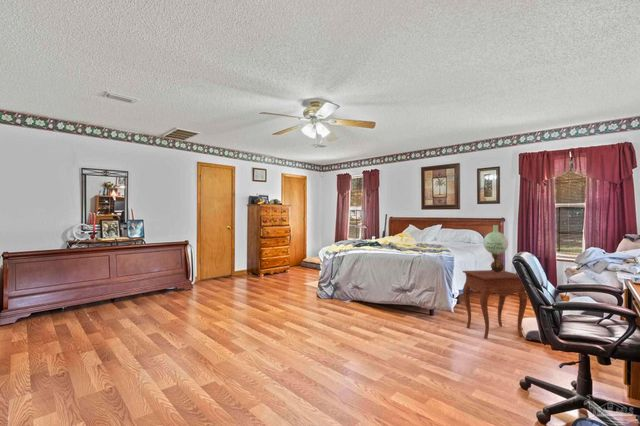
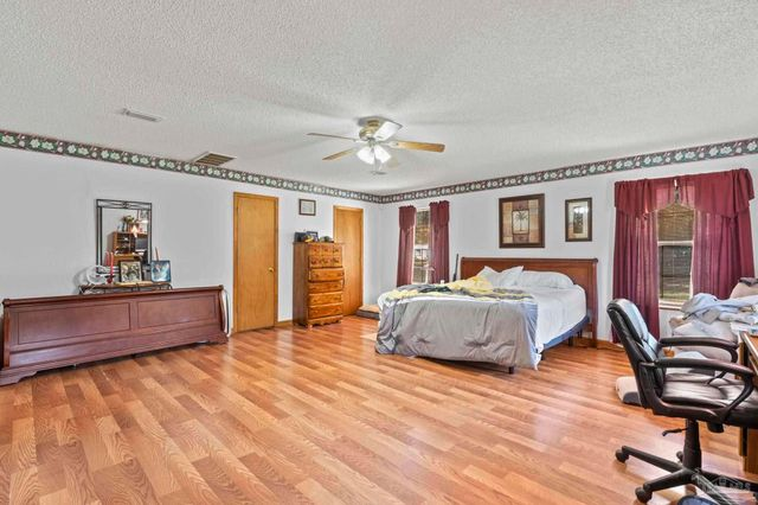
- side table [462,269,528,340]
- wall lamp [482,224,509,272]
